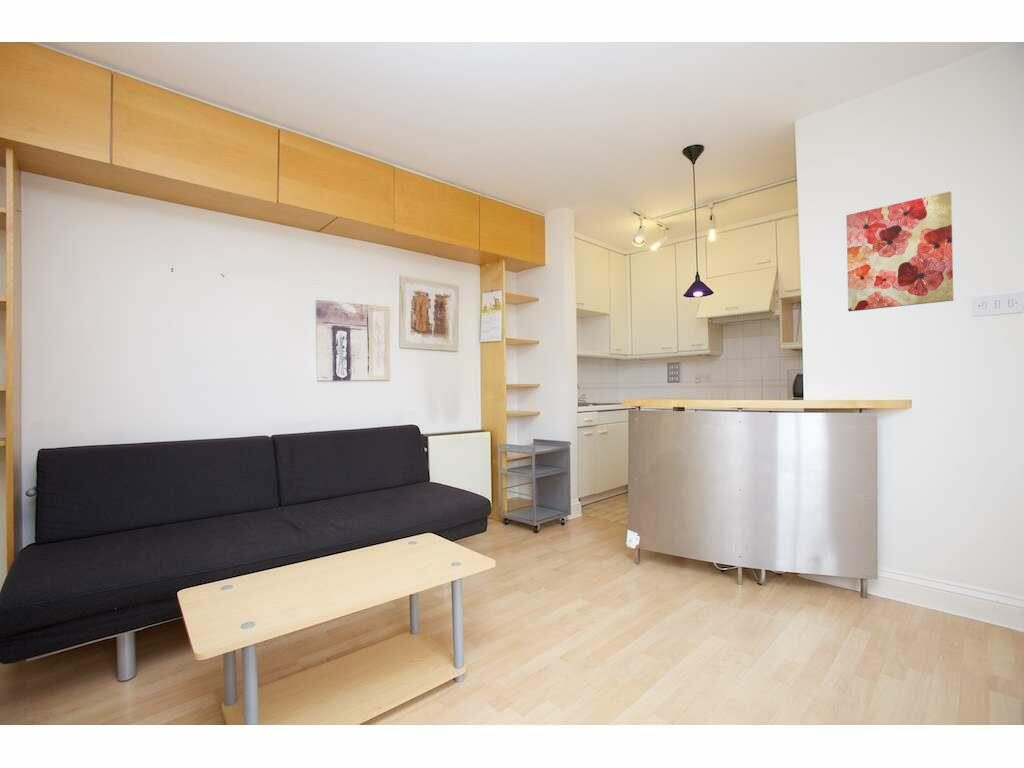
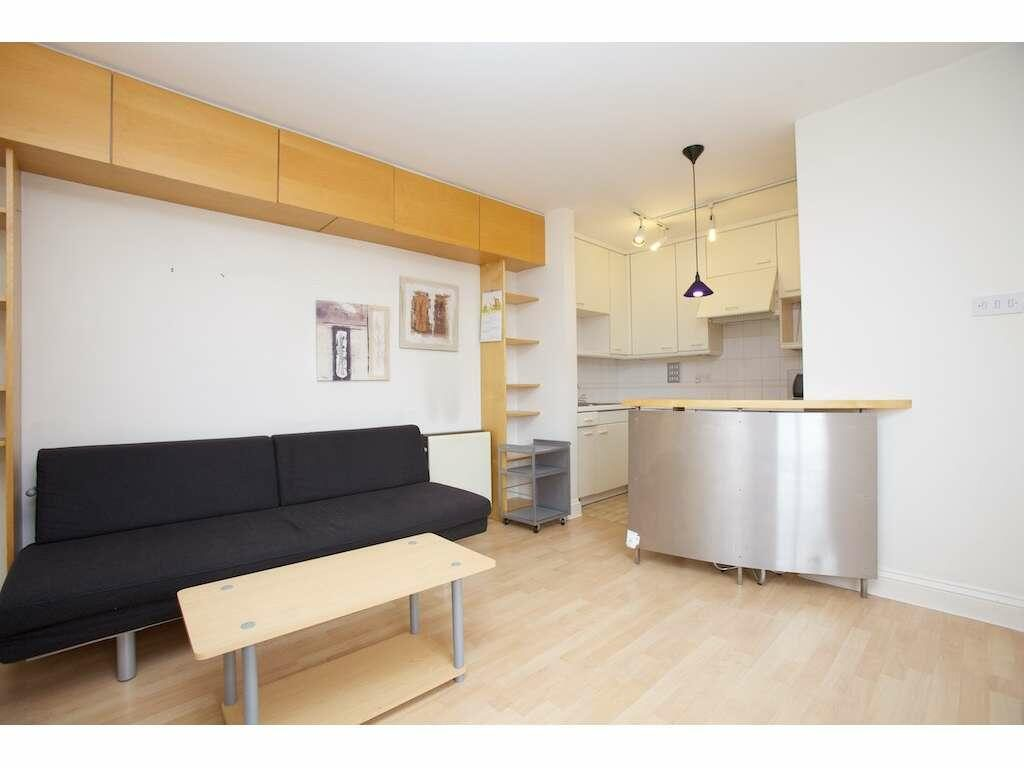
- wall art [845,190,954,312]
